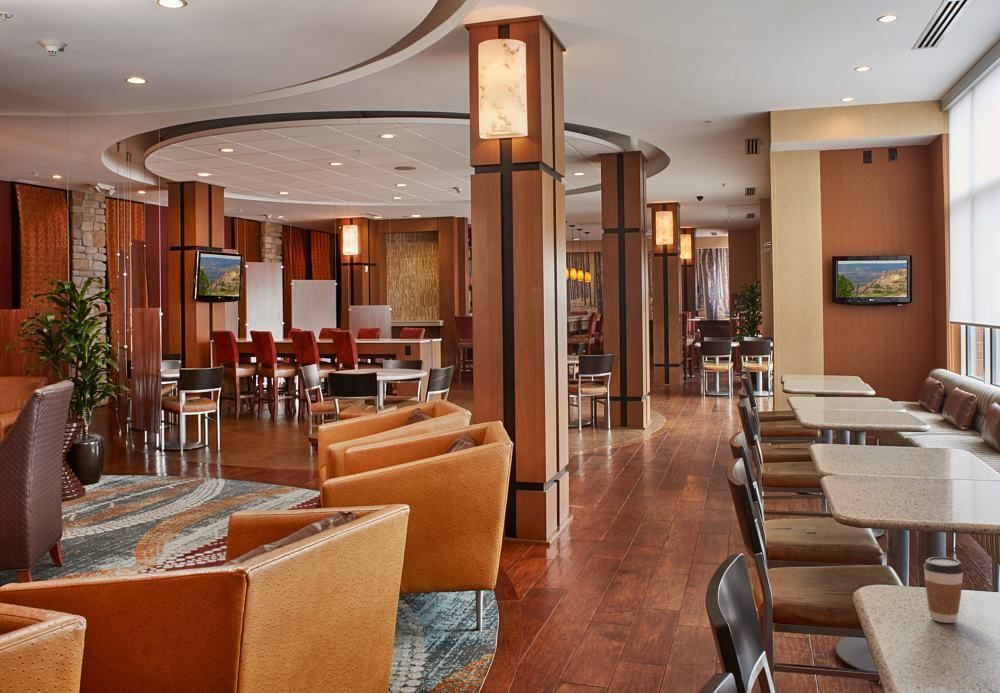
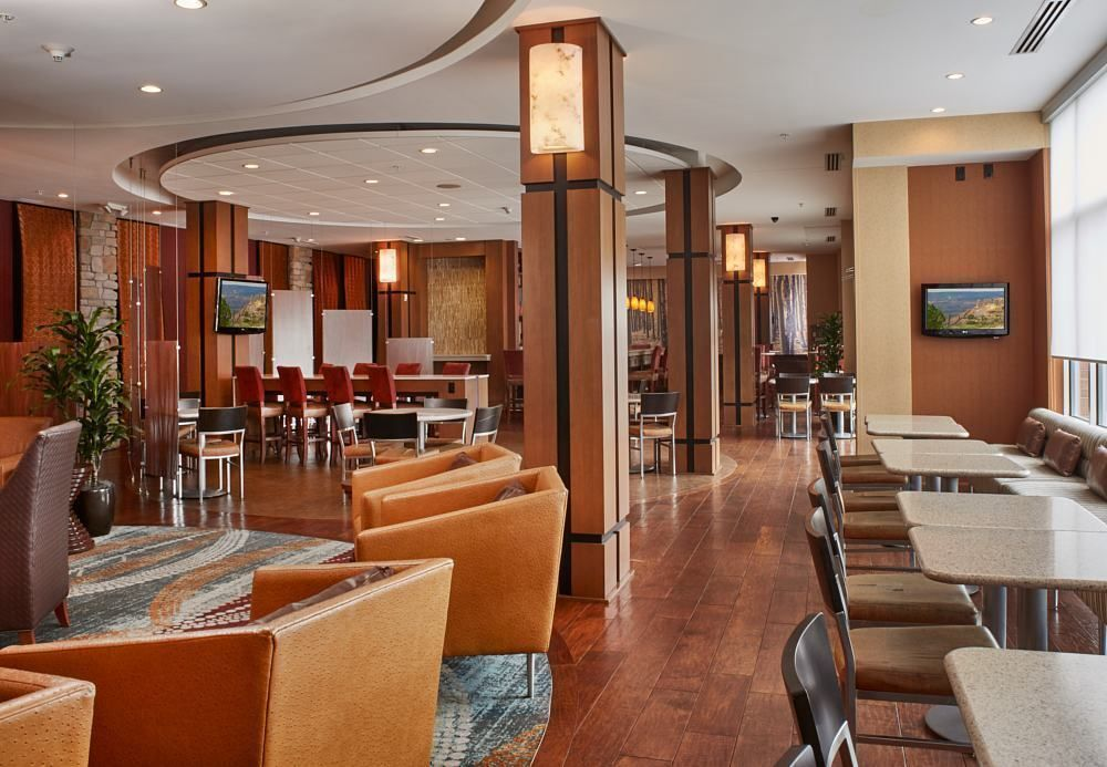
- coffee cup [922,556,965,624]
